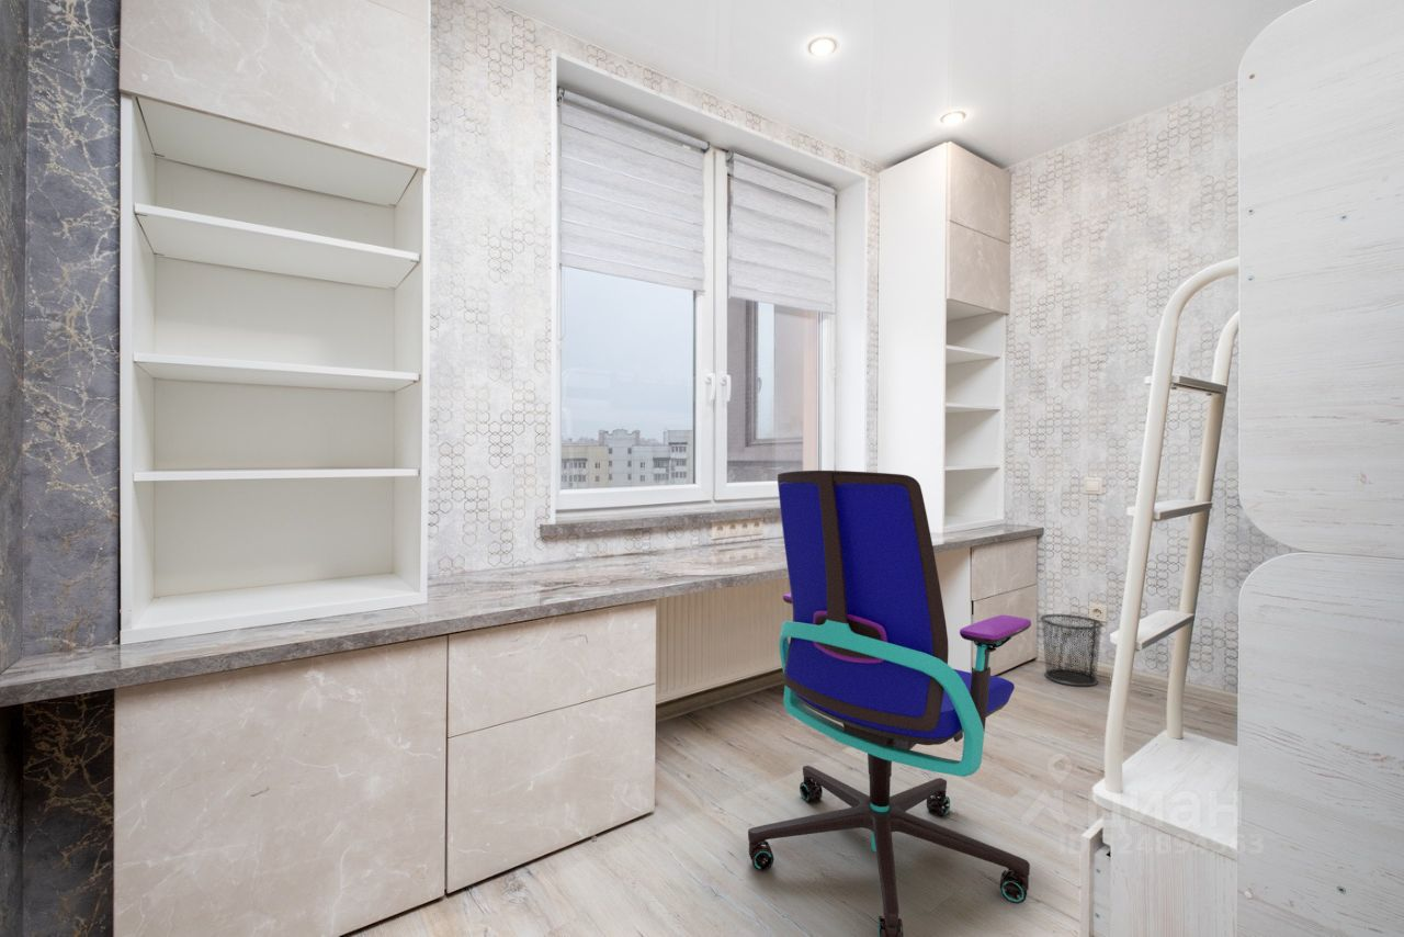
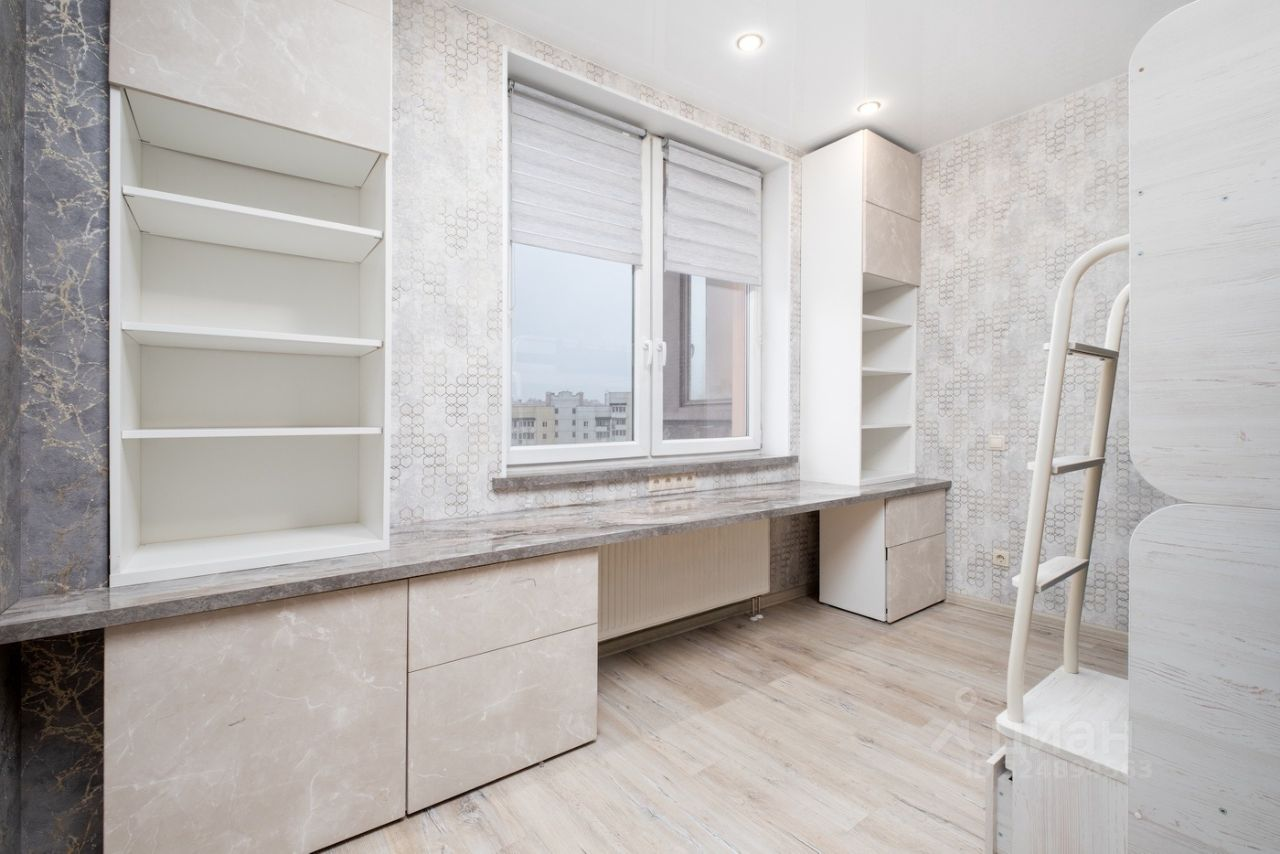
- office chair [747,470,1032,937]
- waste bin [1039,613,1105,687]
